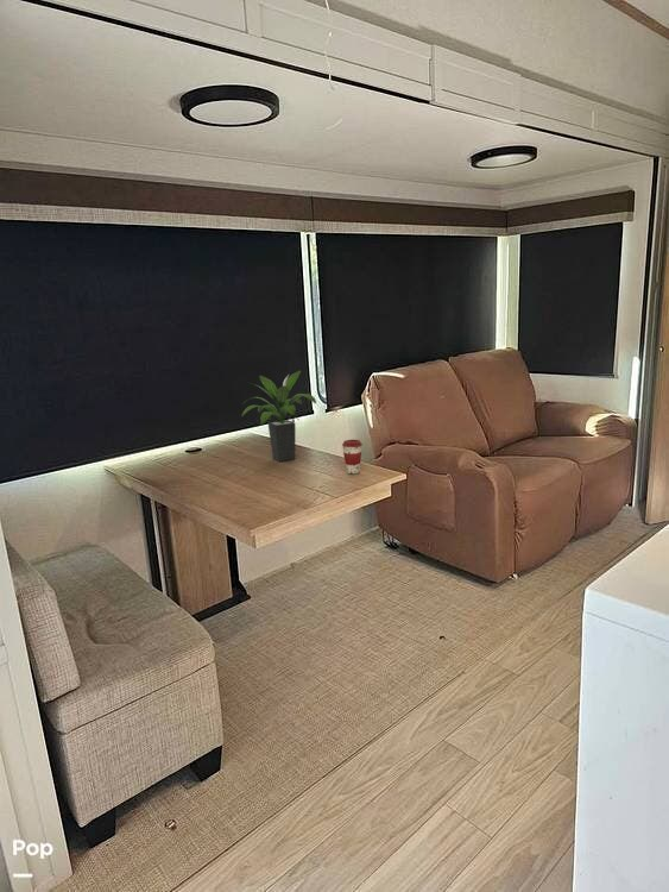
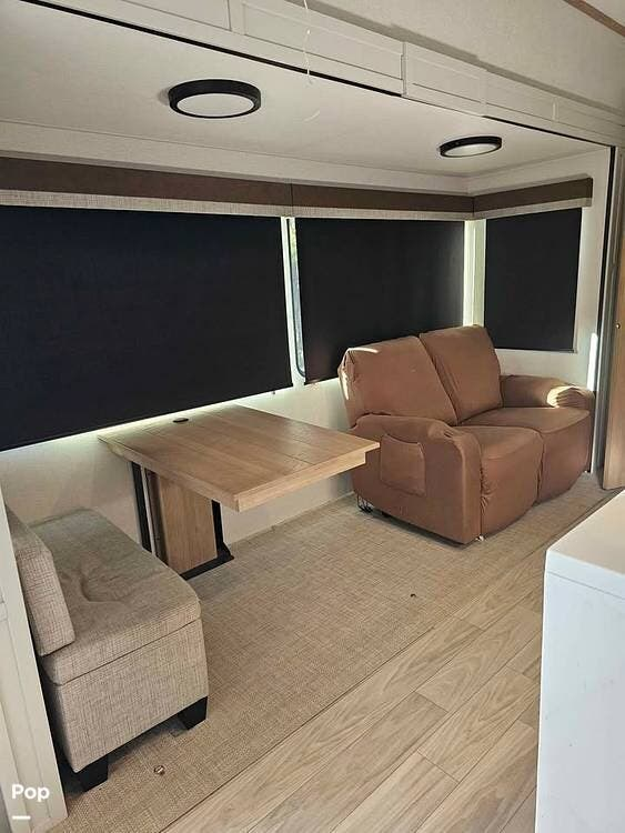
- coffee cup [341,439,364,475]
- potted plant [240,370,317,463]
